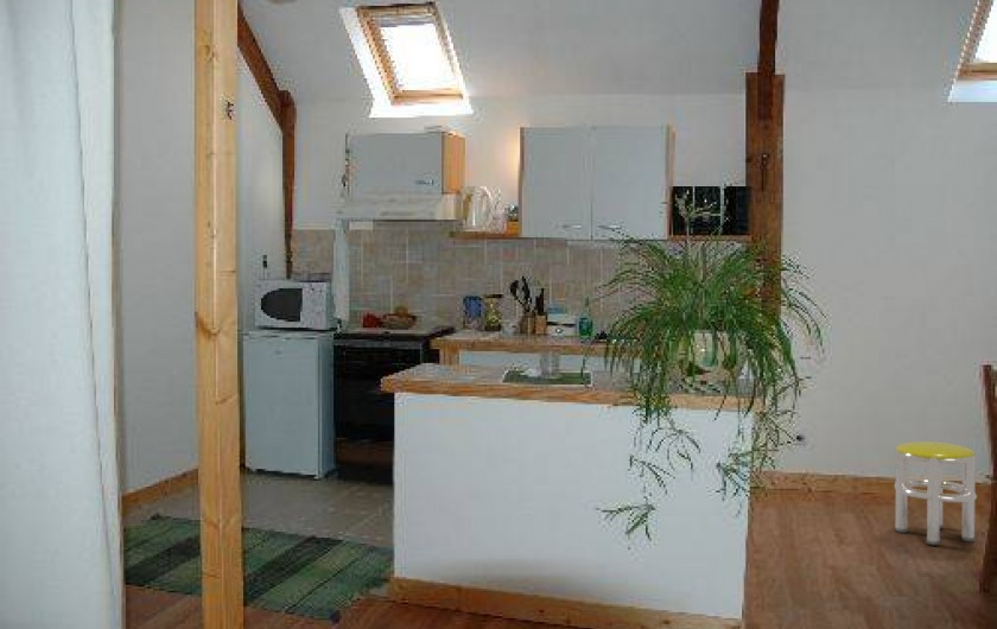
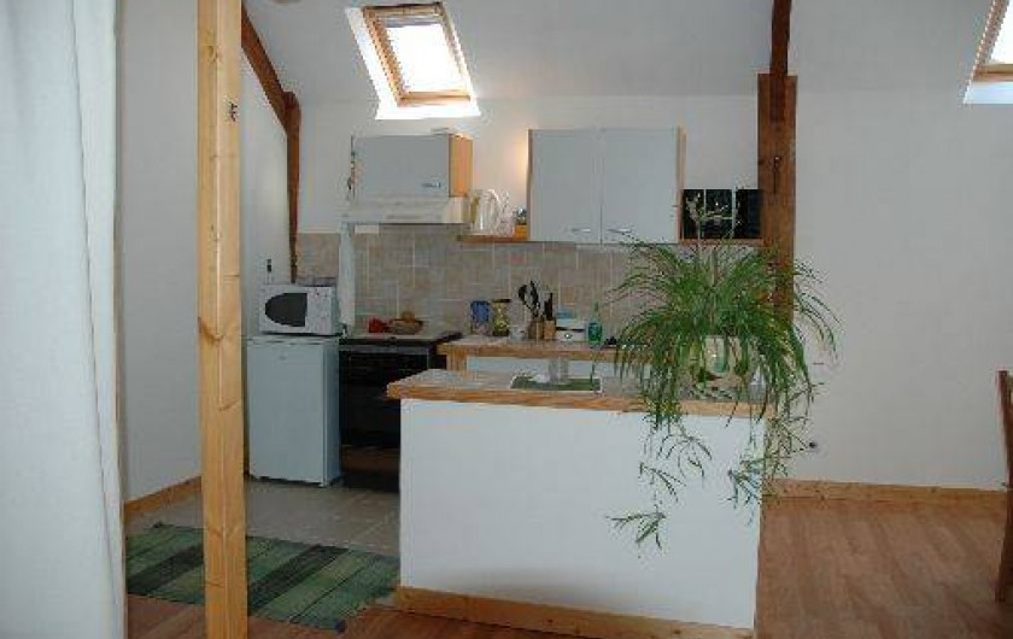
- stool [893,440,978,546]
